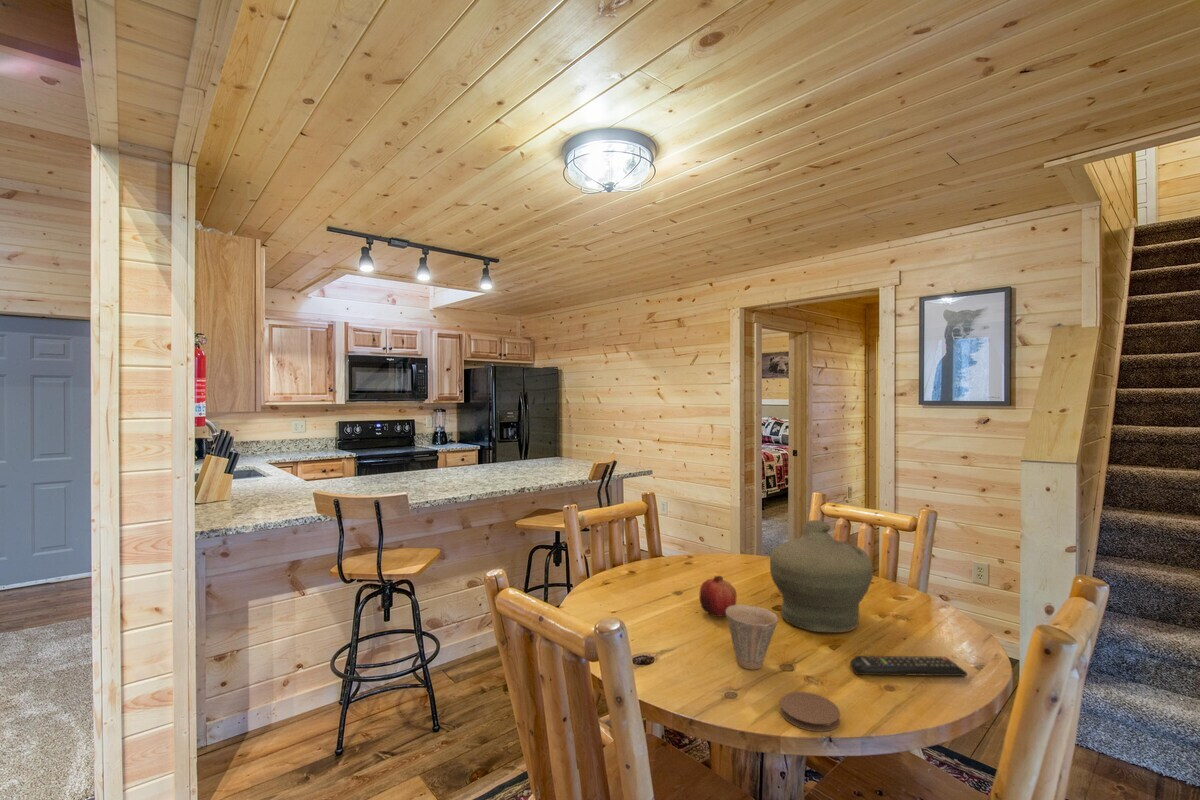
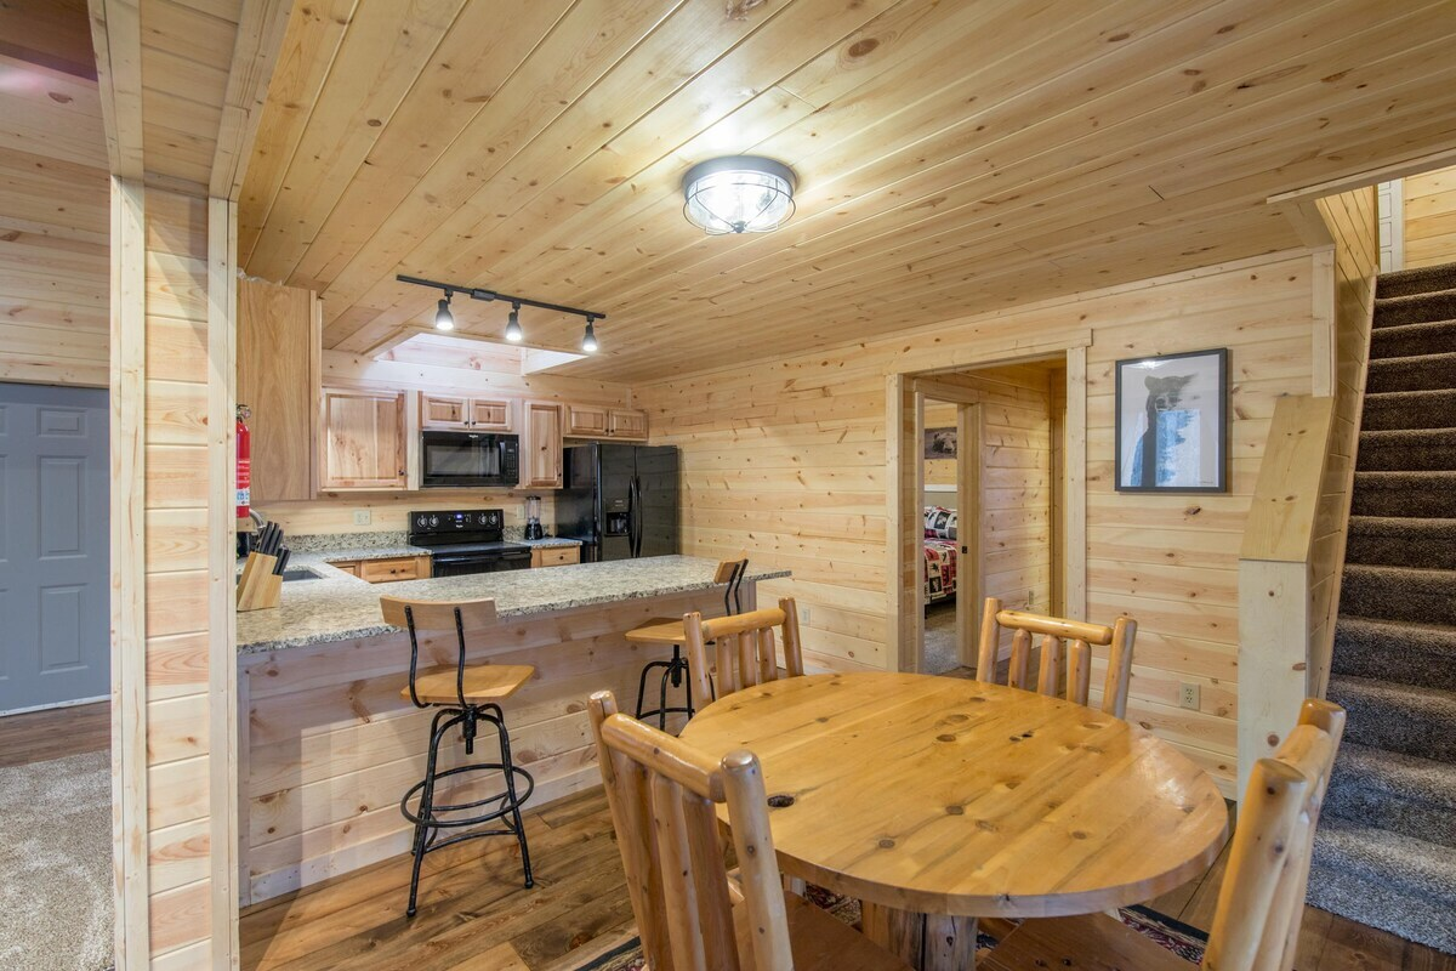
- remote control [849,655,968,677]
- jar [769,519,874,633]
- fruit [699,575,738,618]
- coaster [779,691,841,733]
- cup [725,604,779,671]
